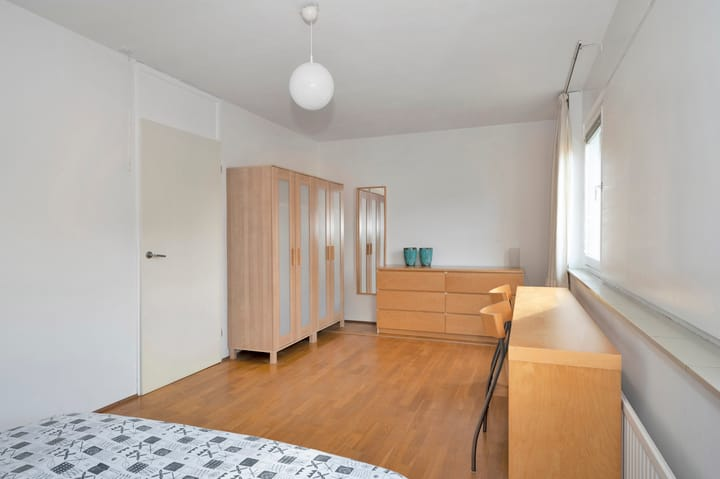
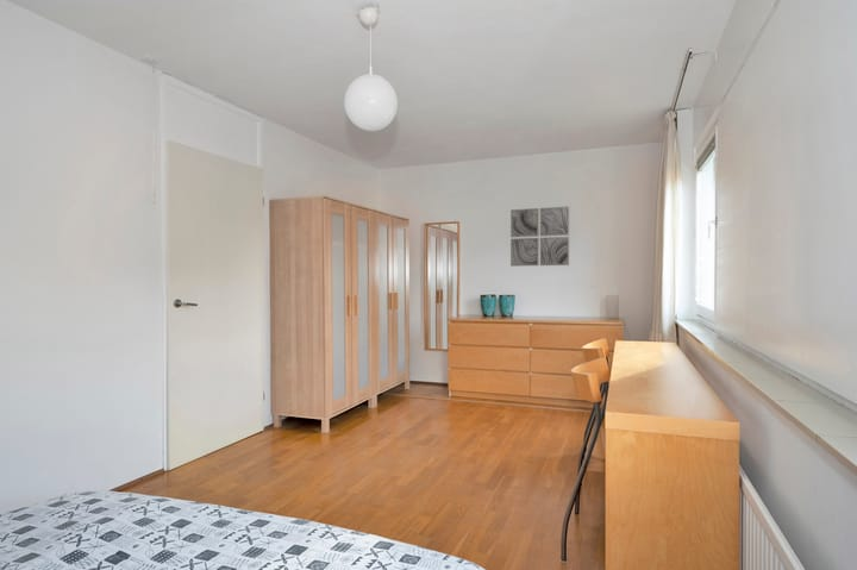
+ wall art [509,206,570,268]
